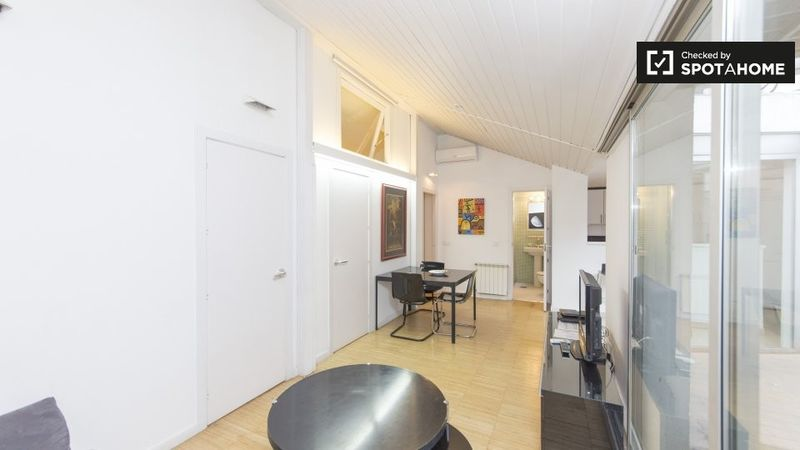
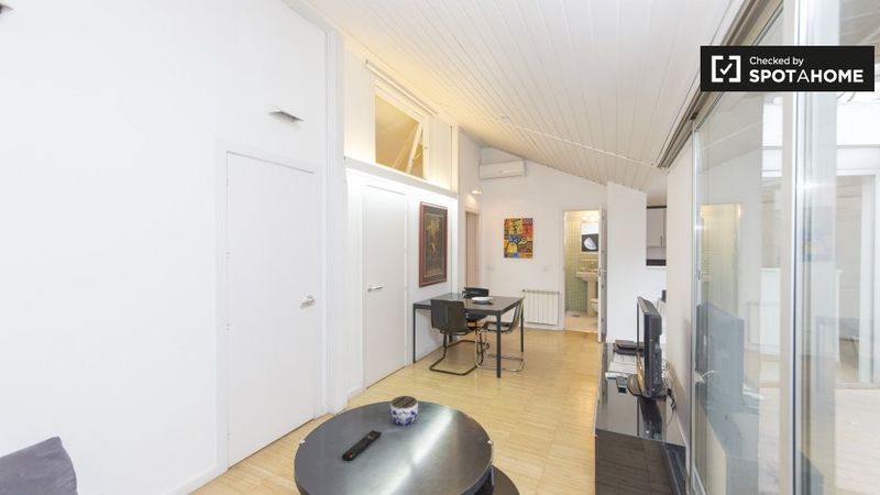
+ jar [389,395,419,427]
+ remote control [341,429,383,462]
